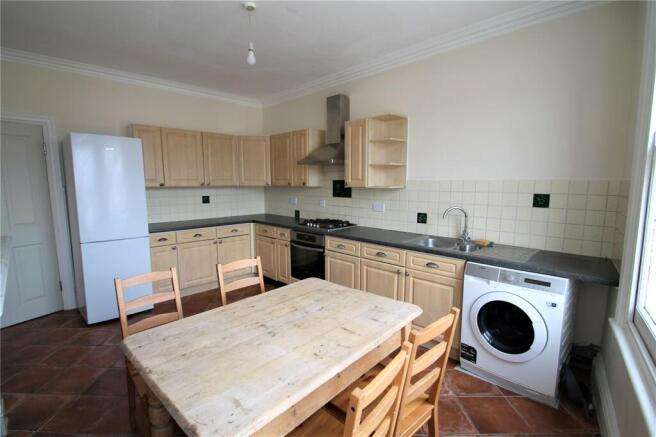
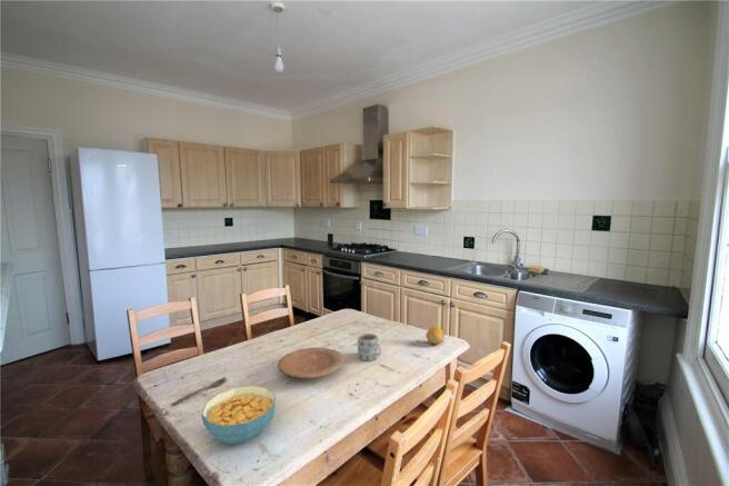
+ cereal bowl [200,385,277,446]
+ spoon [170,376,228,407]
+ plate [277,347,346,379]
+ fruit [426,326,446,346]
+ mug [357,333,382,363]
